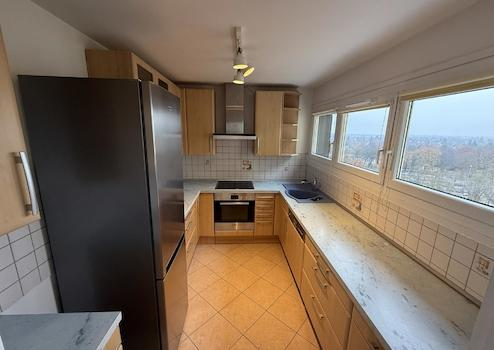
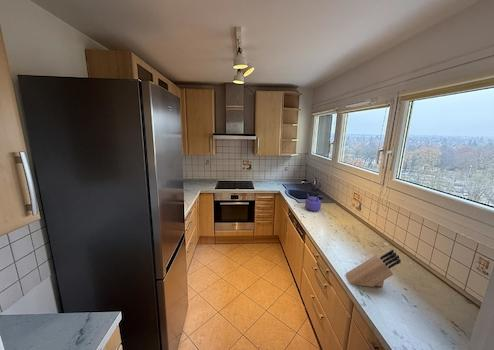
+ kettle [304,189,322,212]
+ knife block [345,249,402,288]
